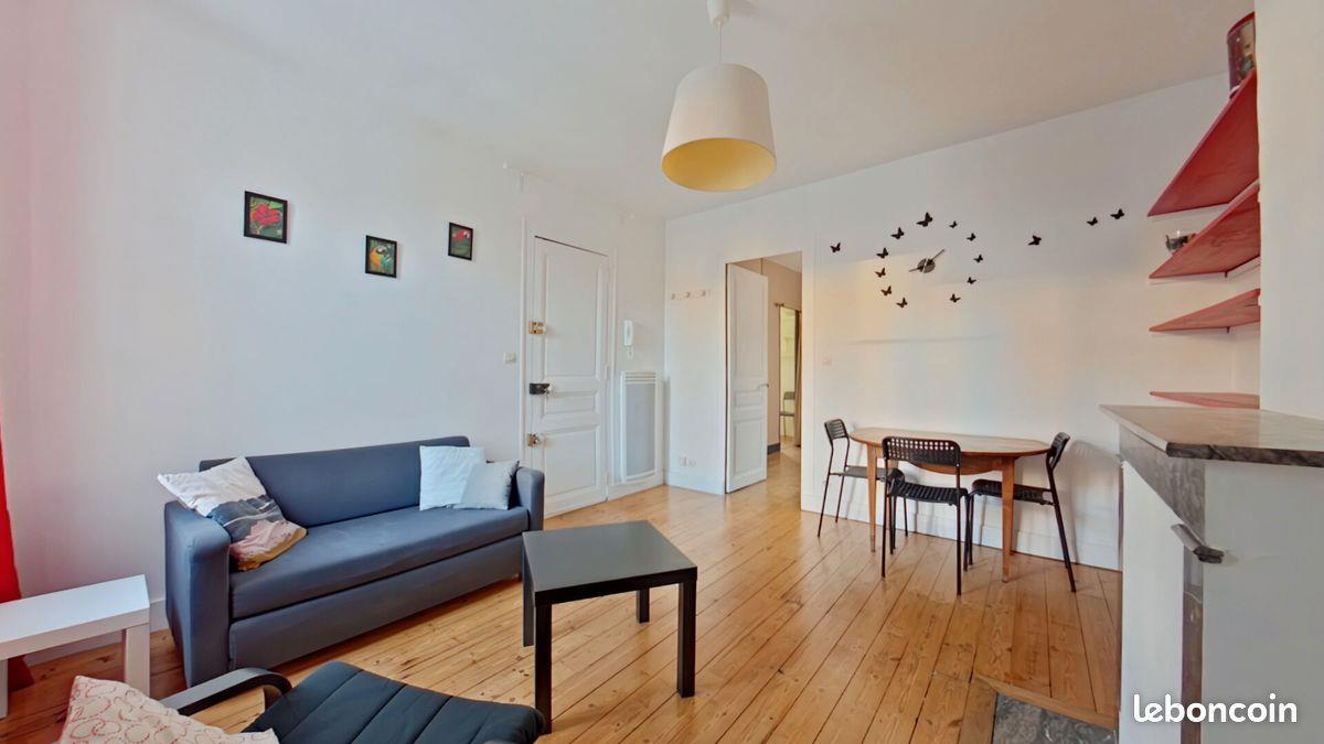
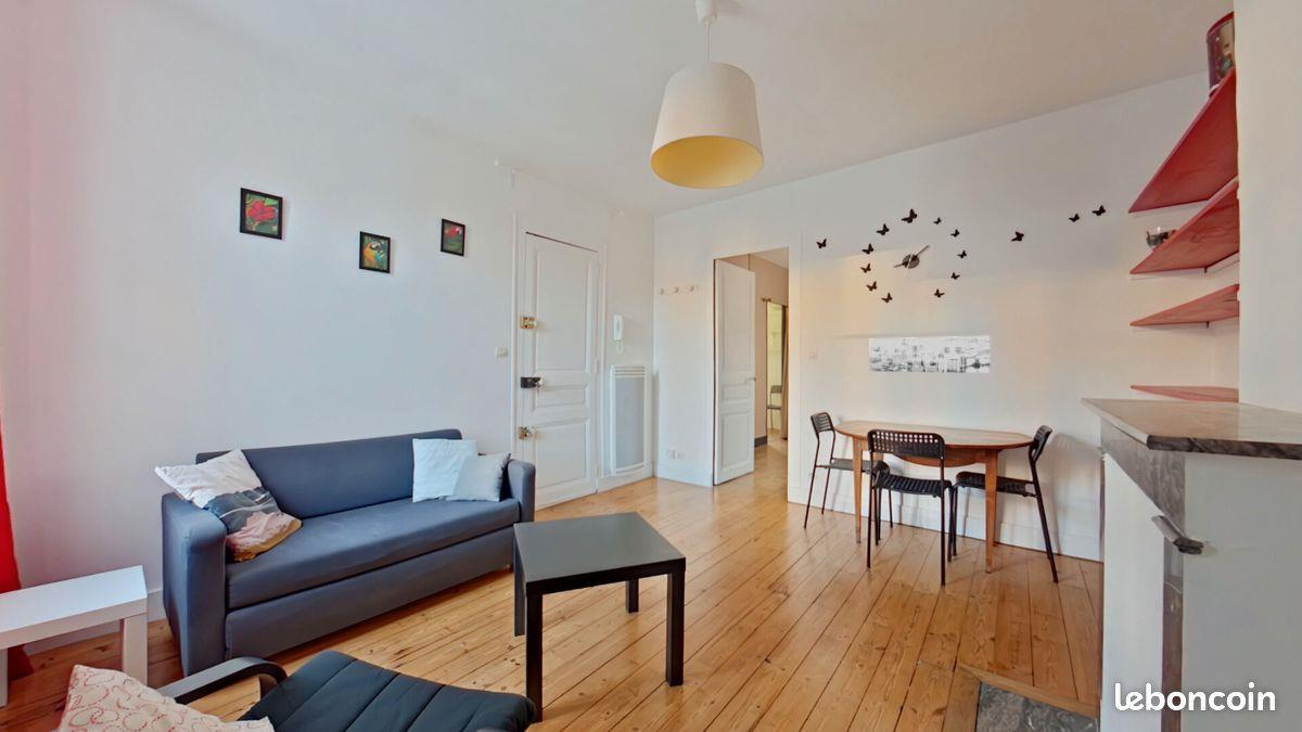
+ wall art [868,335,992,374]
